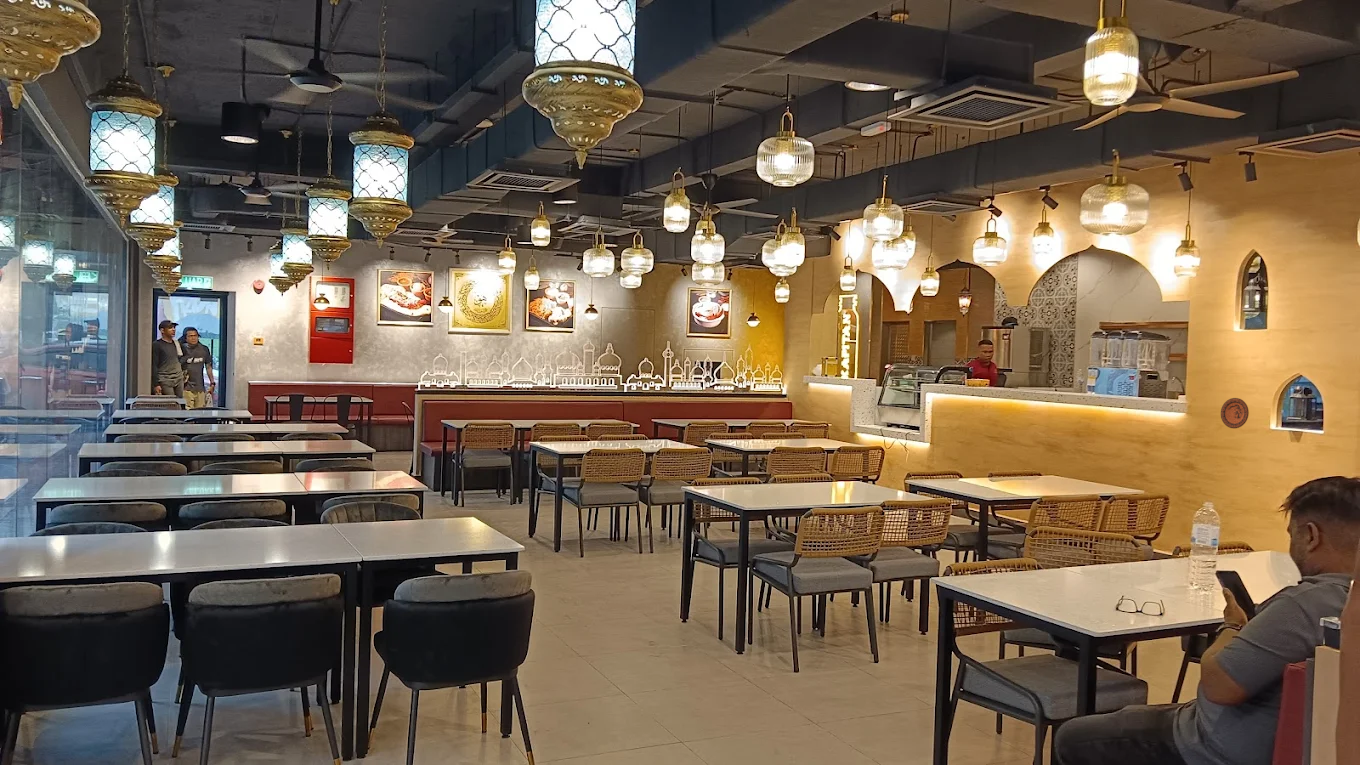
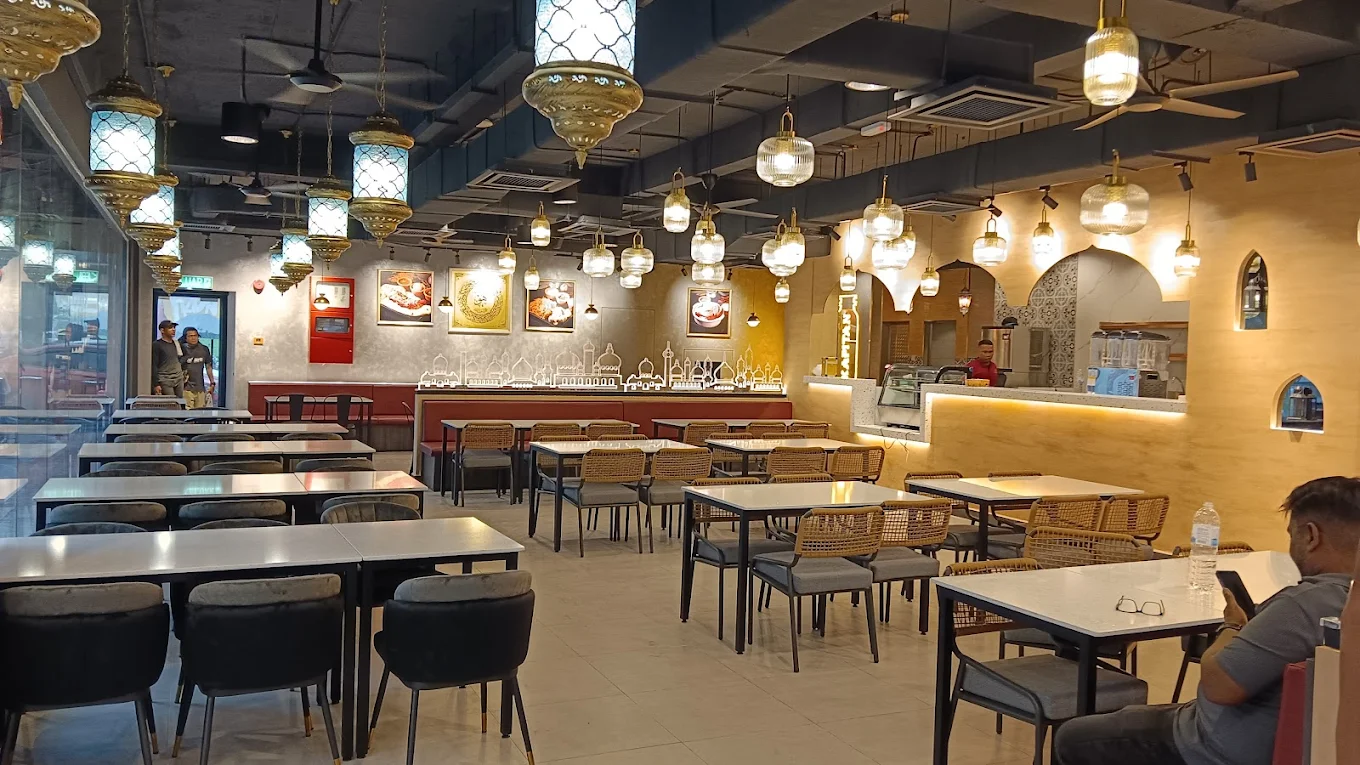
- decorative plate [1220,397,1250,429]
